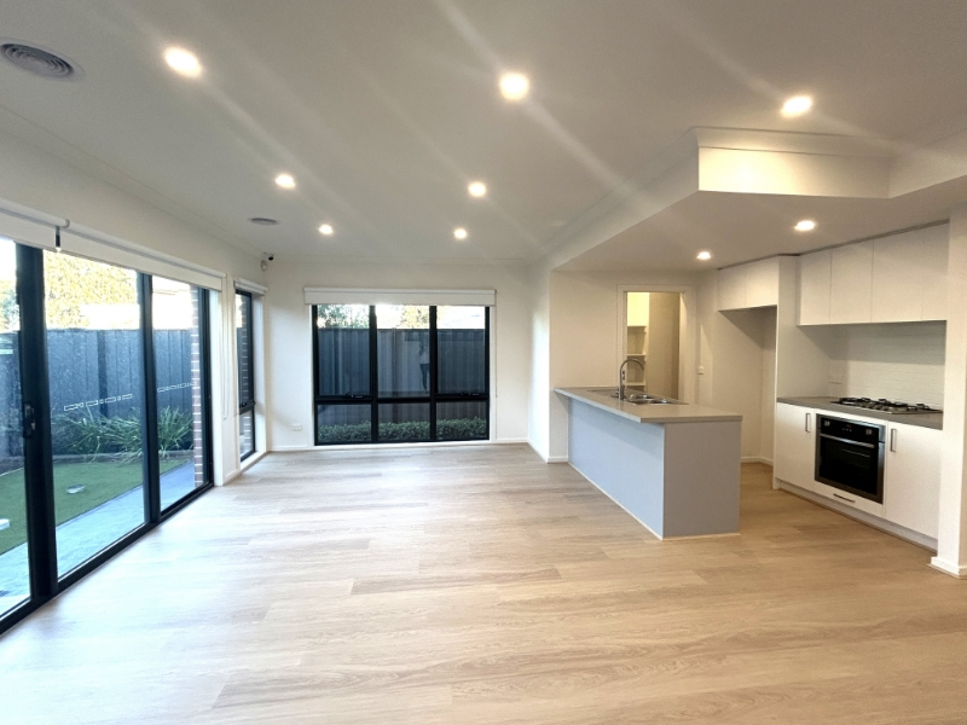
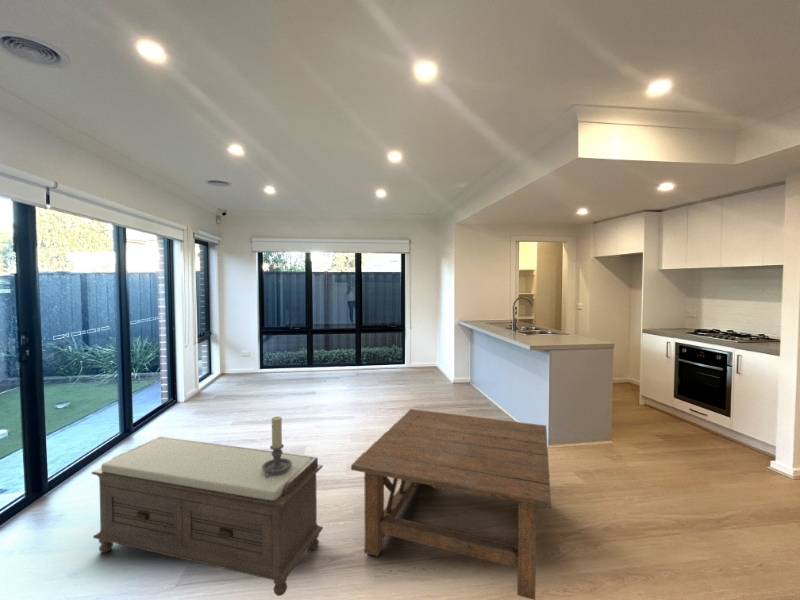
+ coffee table [350,408,552,600]
+ bench [91,436,324,597]
+ candle holder [262,416,292,478]
